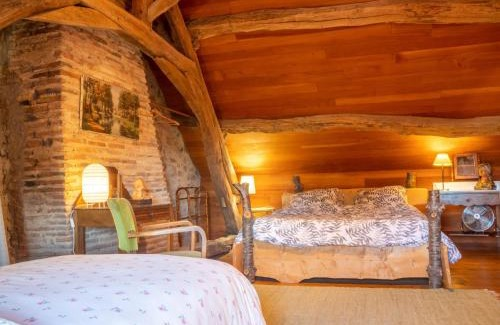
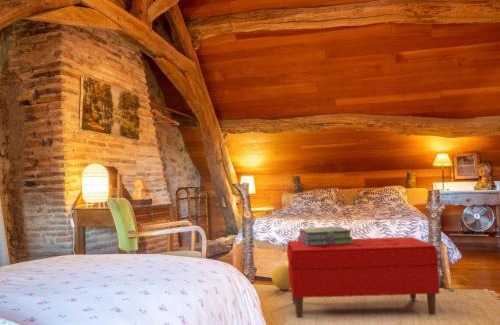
+ stack of books [297,226,354,246]
+ decorative ball [271,263,291,291]
+ bench [286,236,440,319]
